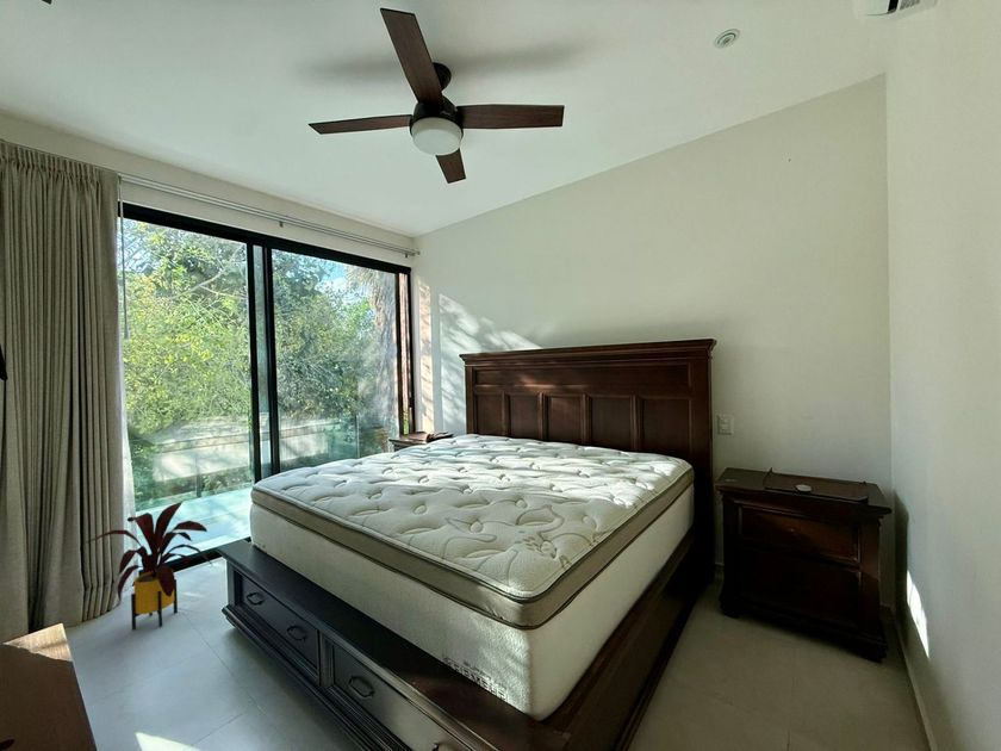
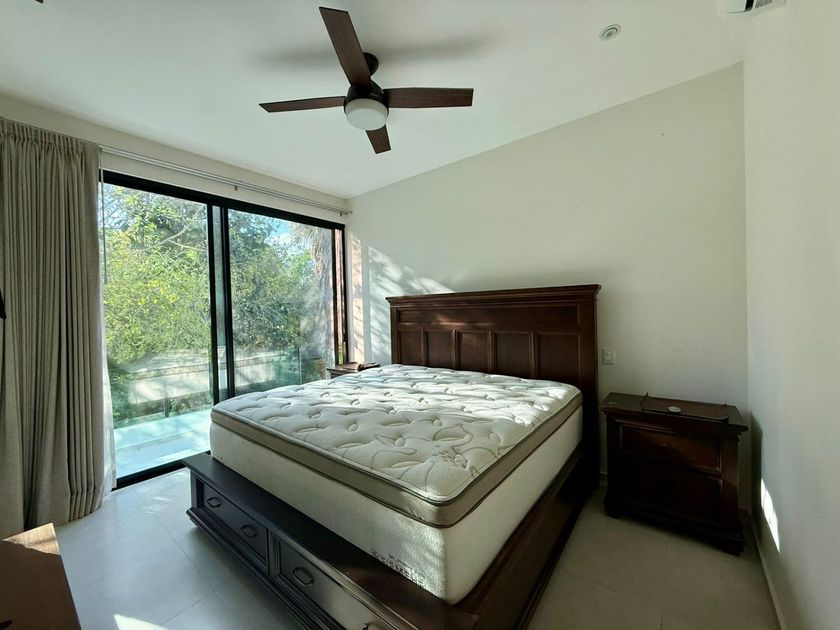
- house plant [86,501,214,631]
